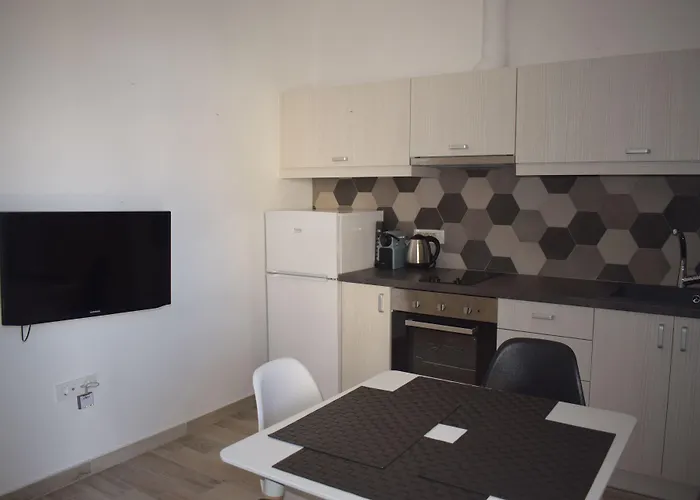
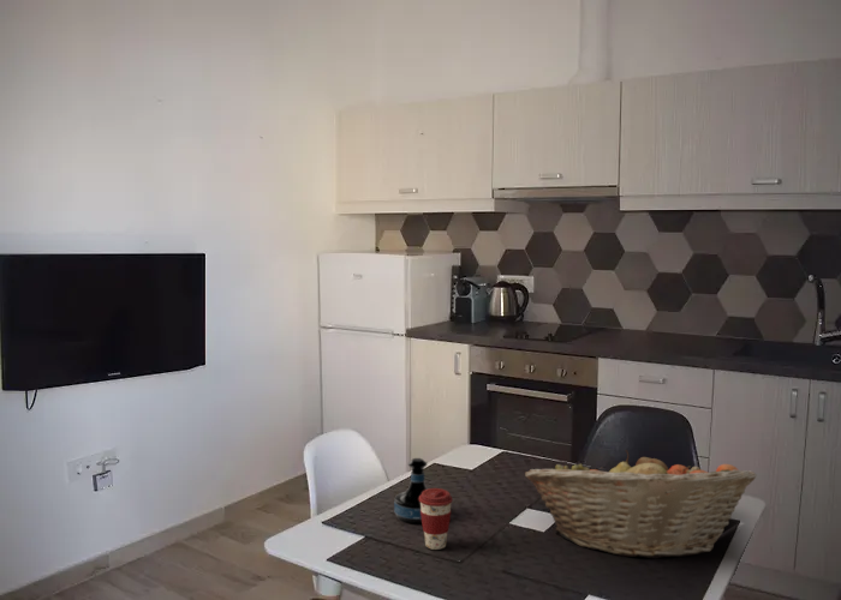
+ tequila bottle [393,457,429,524]
+ fruit basket [524,449,758,560]
+ coffee cup [419,487,454,551]
